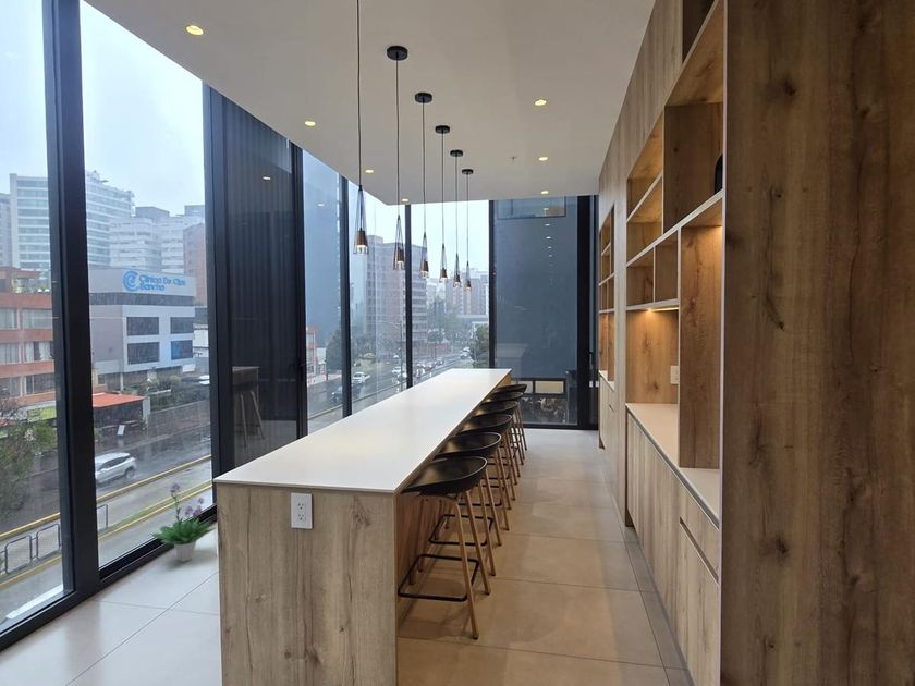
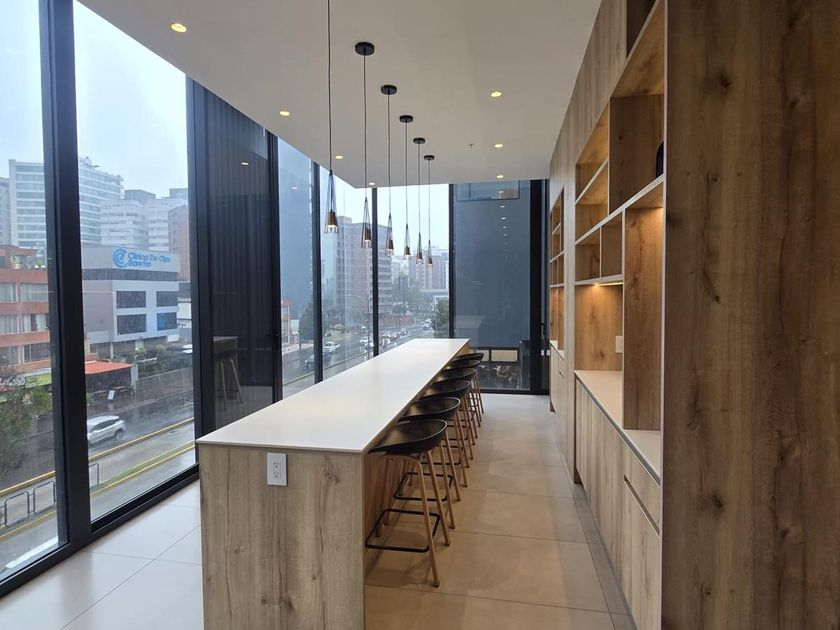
- potted plant [150,481,218,563]
